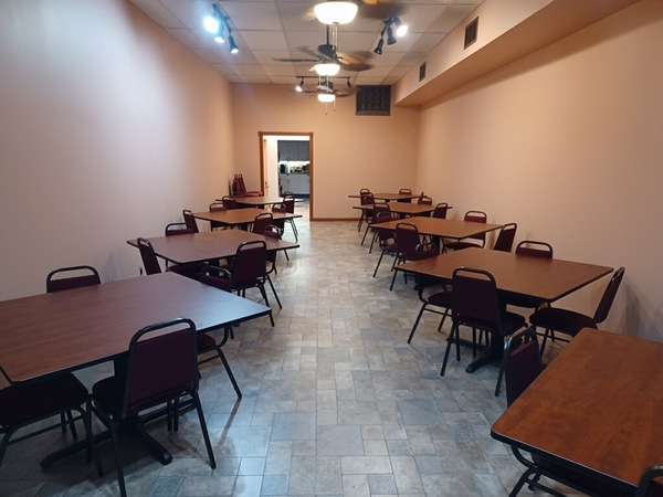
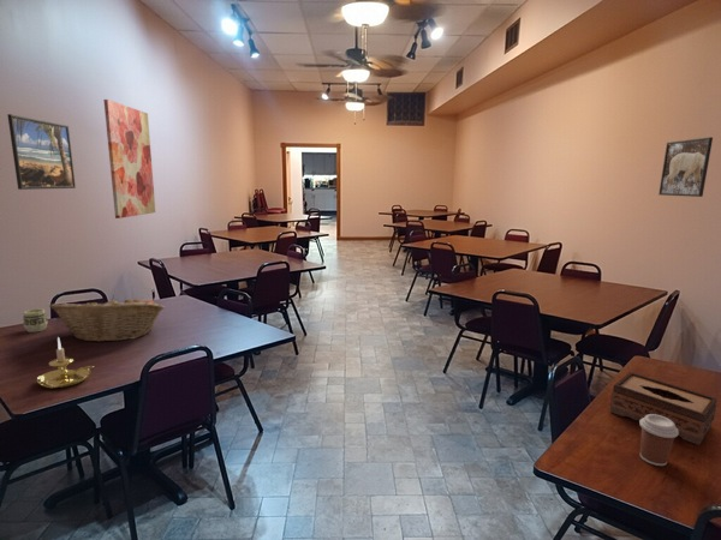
+ coffee cup [638,414,679,467]
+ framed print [6,113,77,191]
+ cup [23,307,49,334]
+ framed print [657,136,714,198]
+ candle holder [35,336,95,389]
+ tissue box [609,371,717,446]
+ fruit basket [48,294,166,343]
+ wall art [102,98,156,220]
